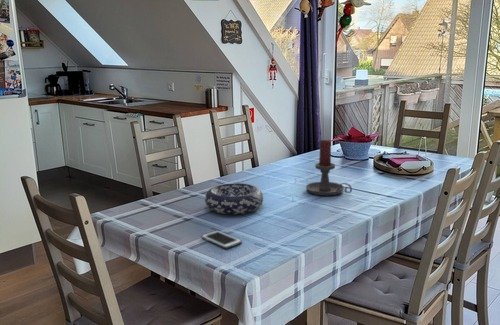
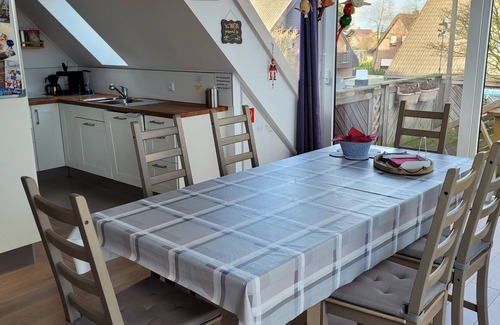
- candle holder [305,139,353,196]
- decorative bowl [204,182,264,215]
- cell phone [201,229,243,250]
